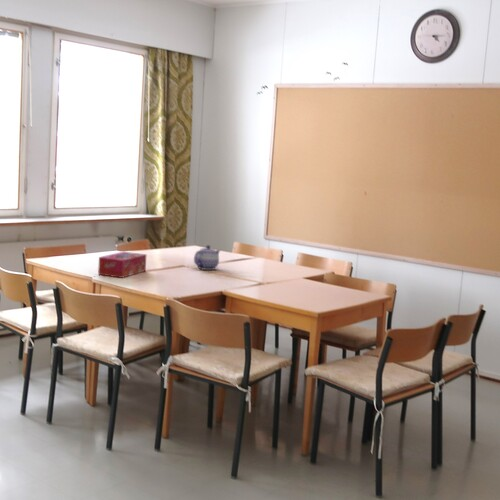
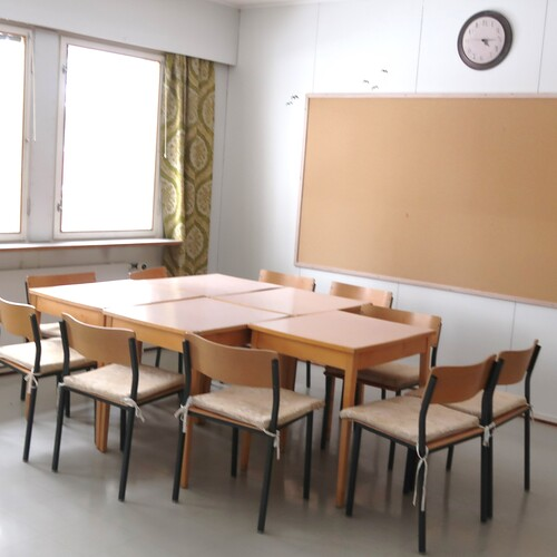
- tissue box [97,251,147,279]
- teapot [193,244,221,271]
